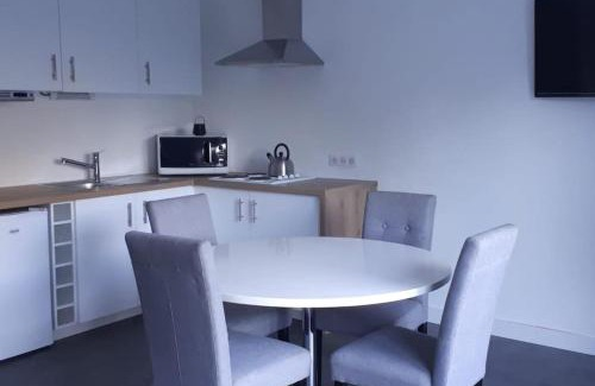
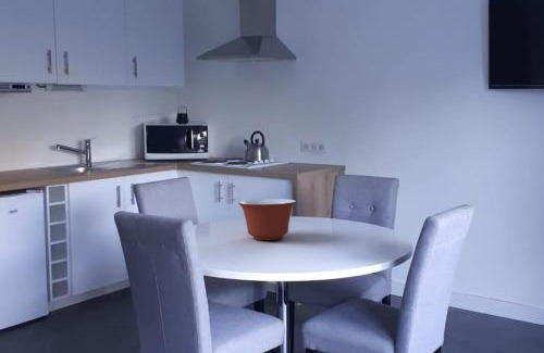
+ mixing bowl [237,198,297,241]
